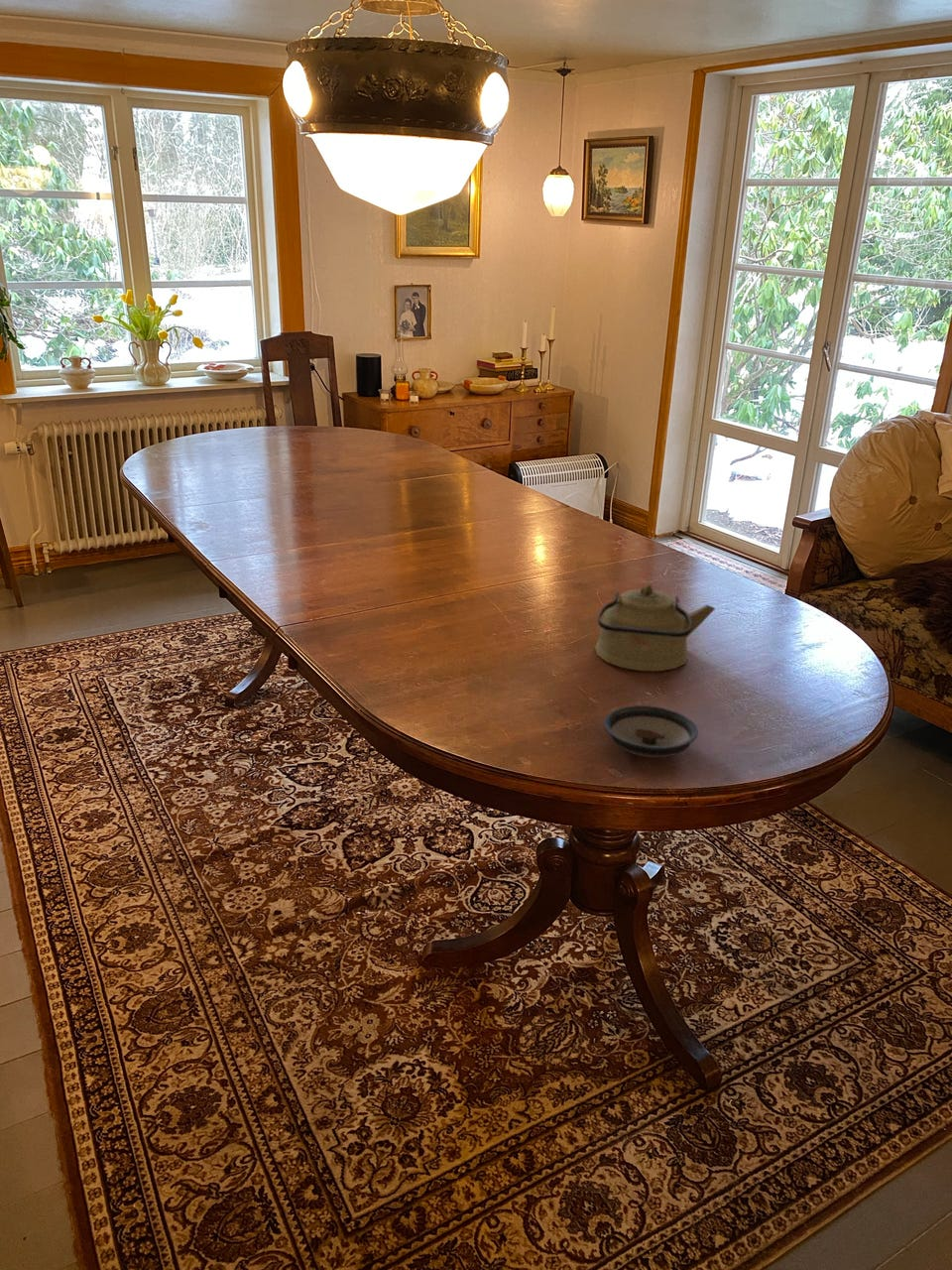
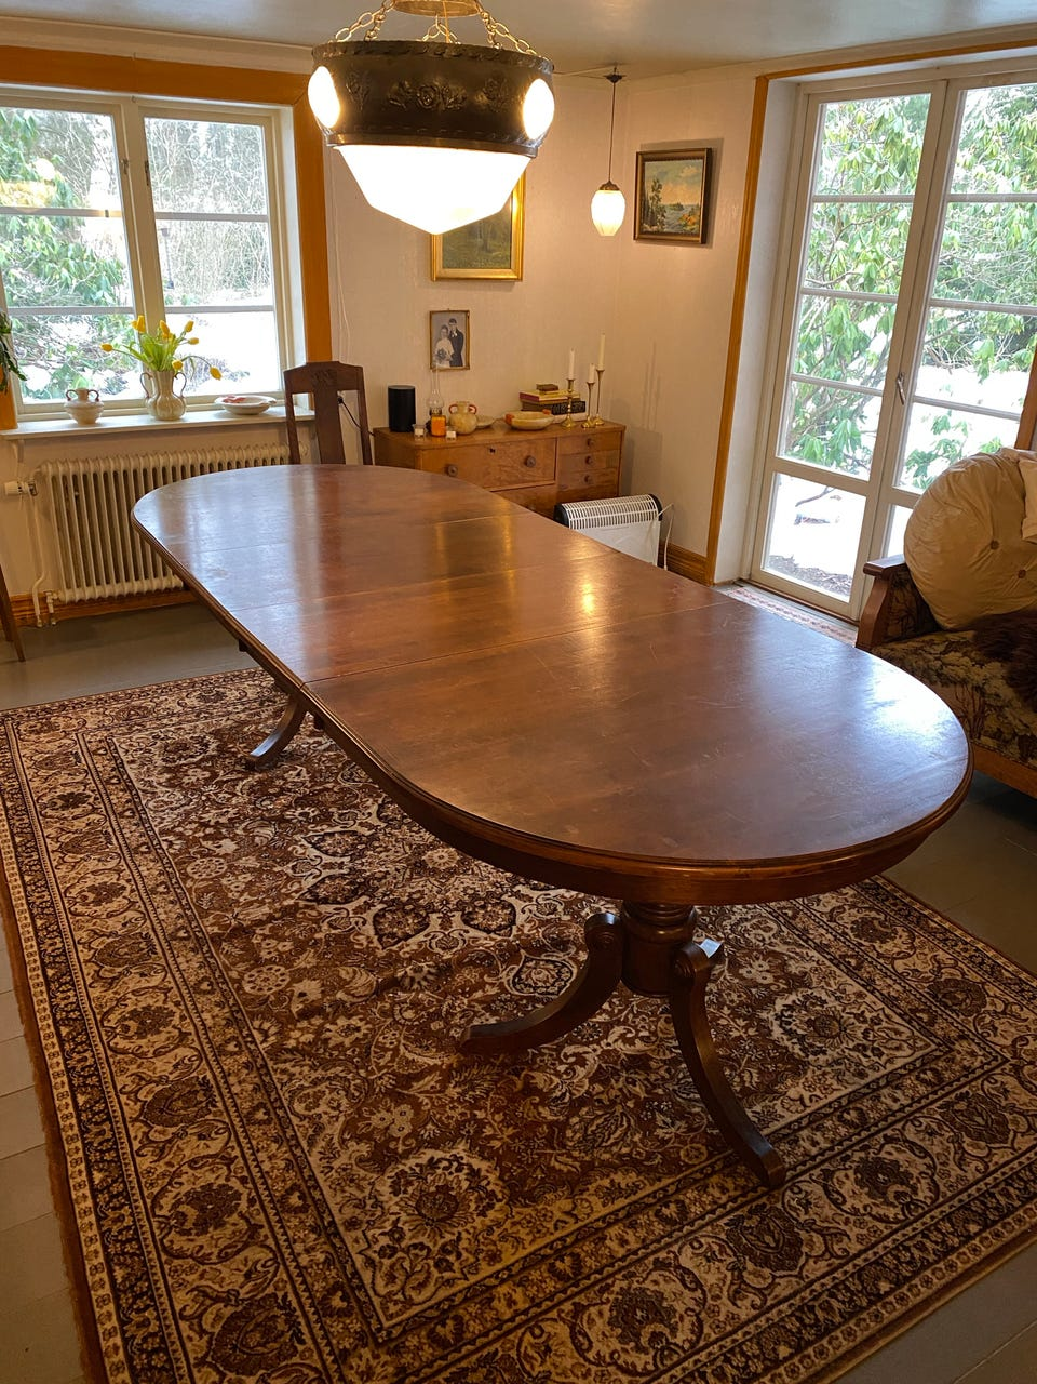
- kettle [594,583,716,672]
- saucer [603,704,699,759]
